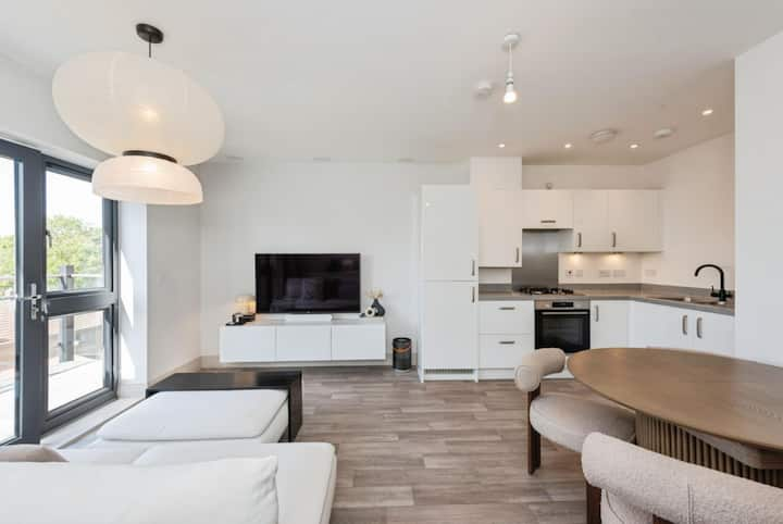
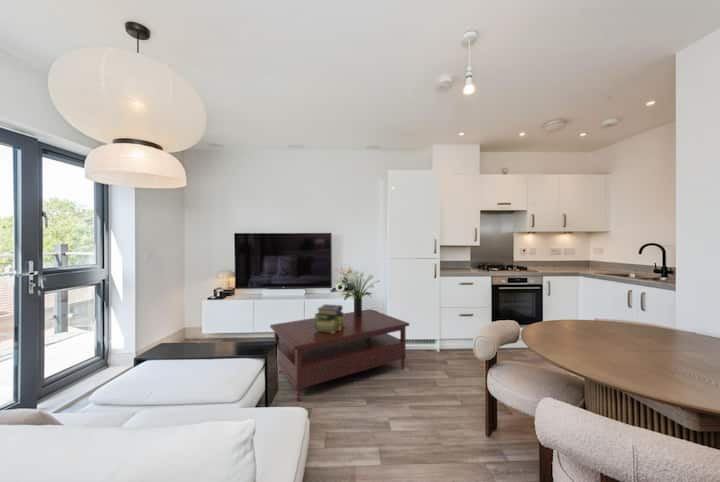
+ stack of books [313,303,345,333]
+ potted plant [336,270,381,317]
+ coffee table [269,308,410,403]
